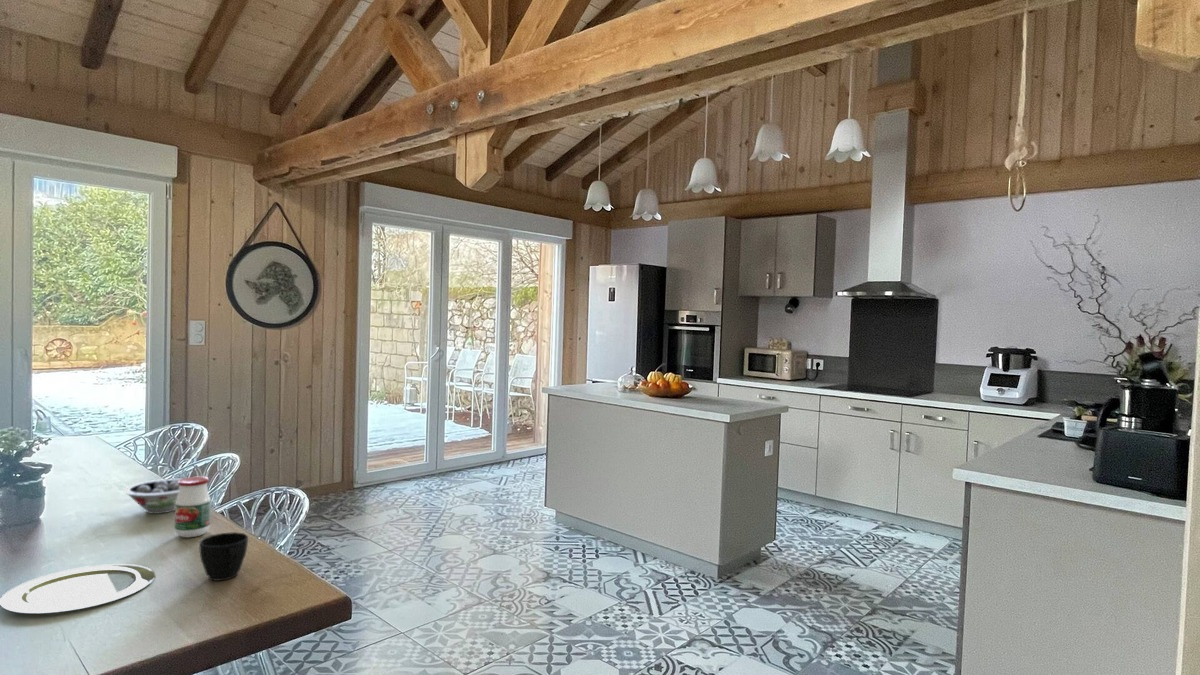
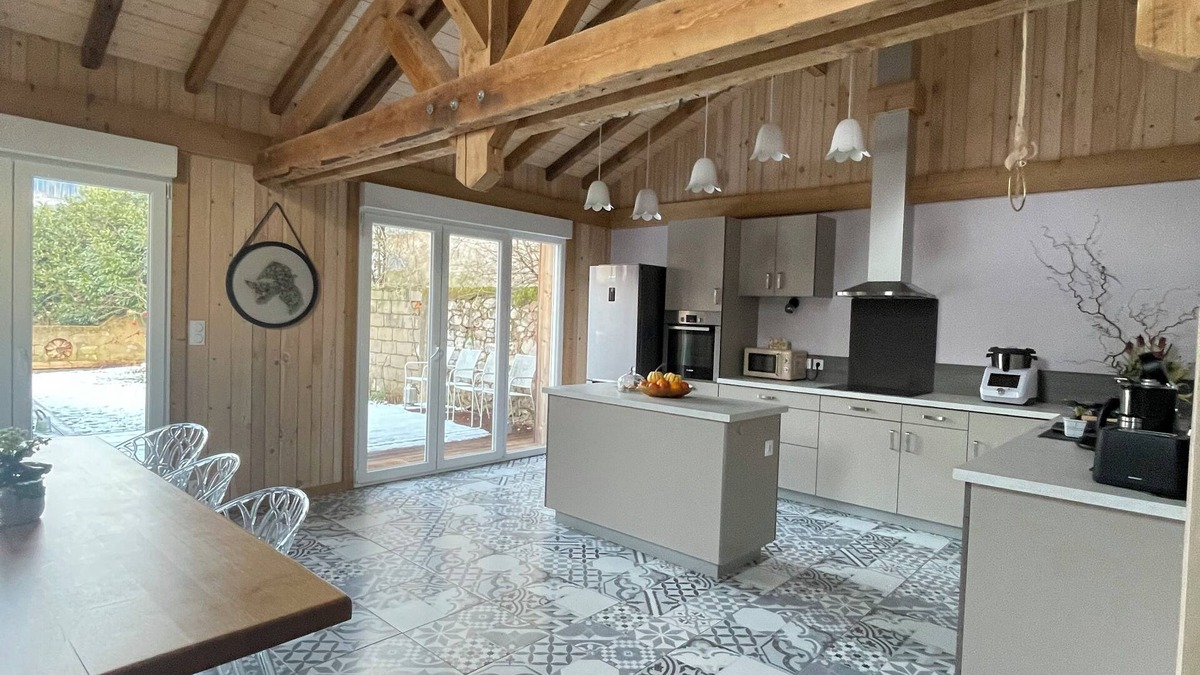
- plate [0,563,156,615]
- bowl [104,466,181,515]
- jar [174,475,212,538]
- cup [198,531,249,582]
